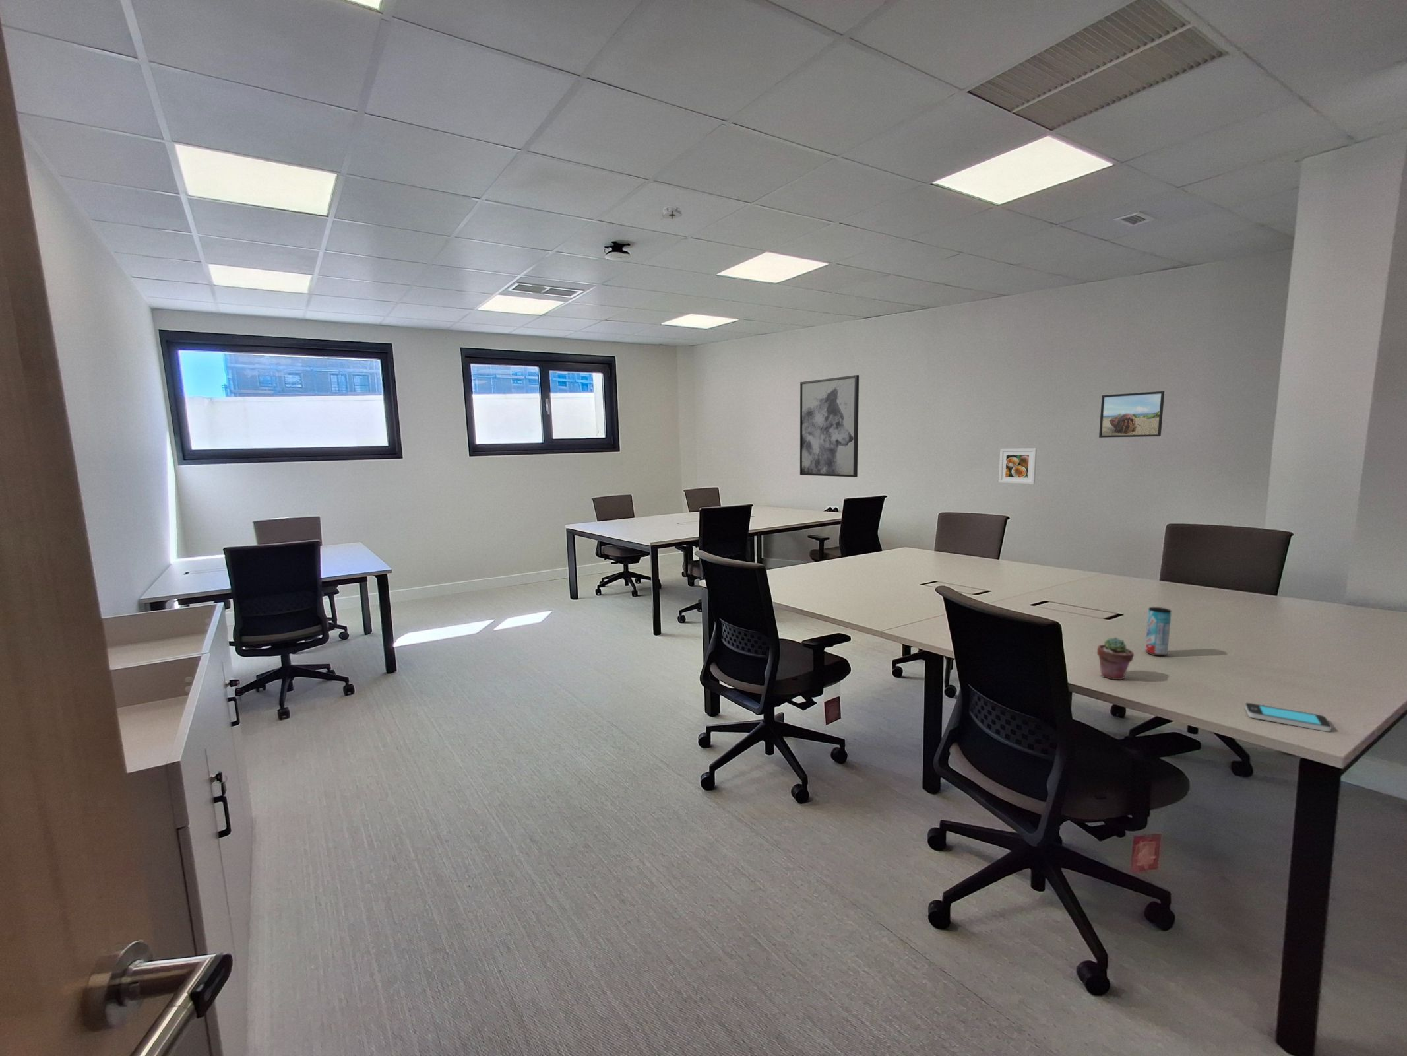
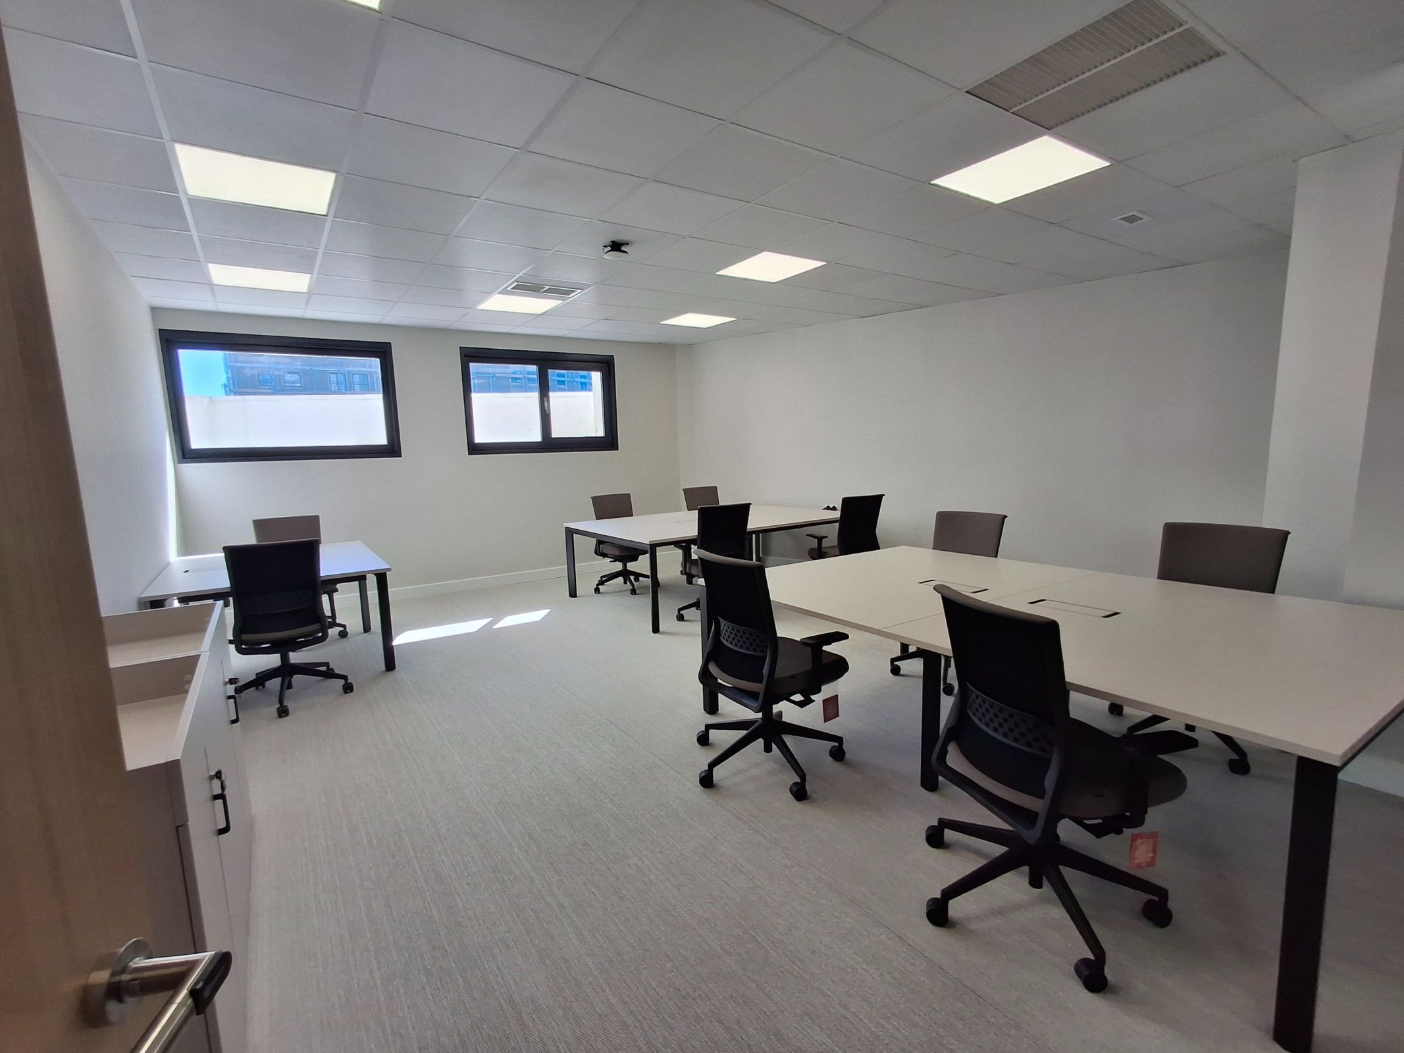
- smartphone [1245,702,1332,732]
- wall art [799,374,859,478]
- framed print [998,447,1038,485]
- smoke detector [660,205,683,221]
- potted succulent [1097,637,1134,680]
- beverage can [1144,607,1172,657]
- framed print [1099,390,1165,438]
